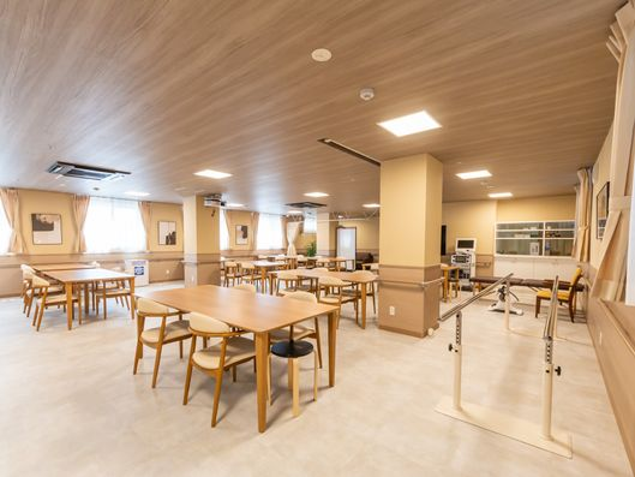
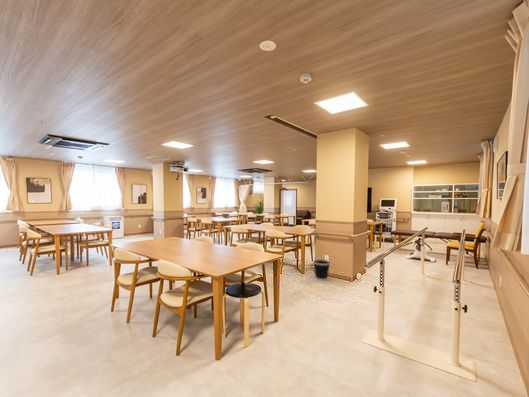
+ wastebasket [312,258,331,281]
